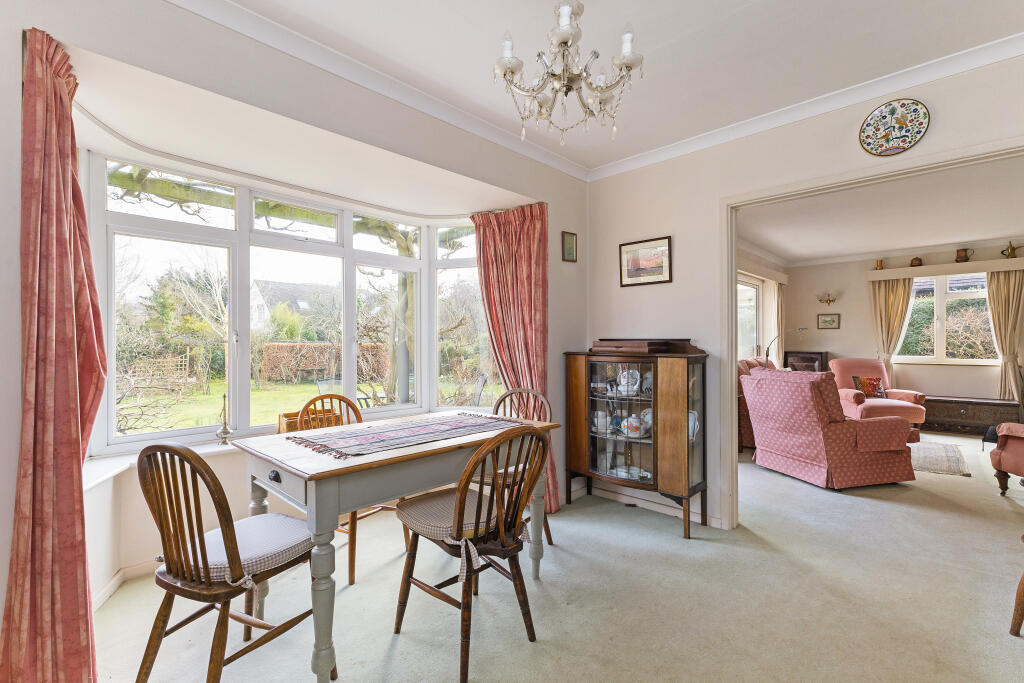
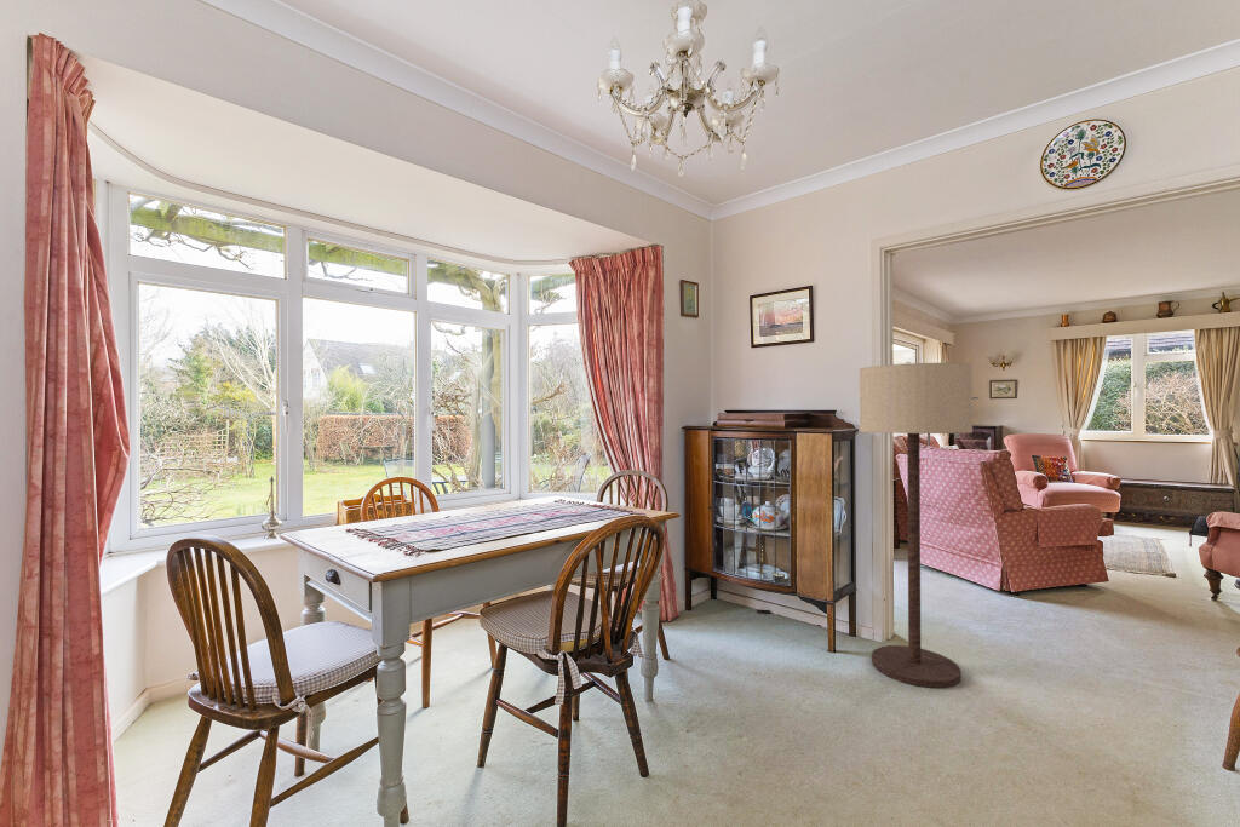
+ floor lamp [859,362,974,689]
